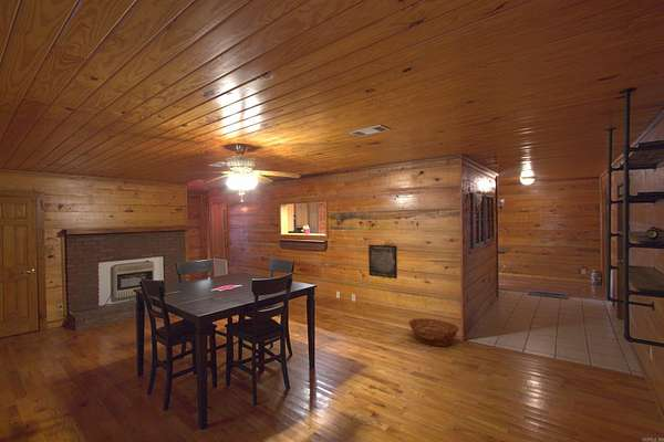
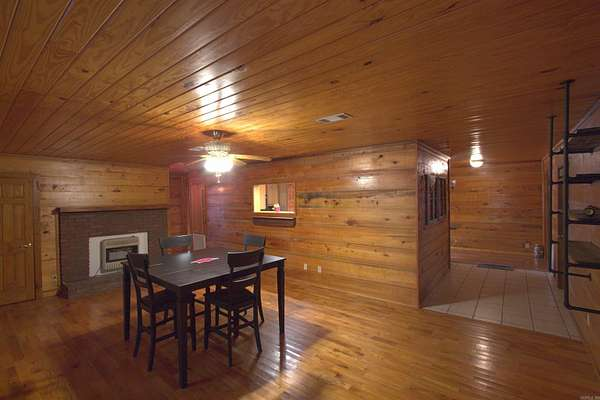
- basket [407,317,460,347]
- wall art [367,243,398,280]
